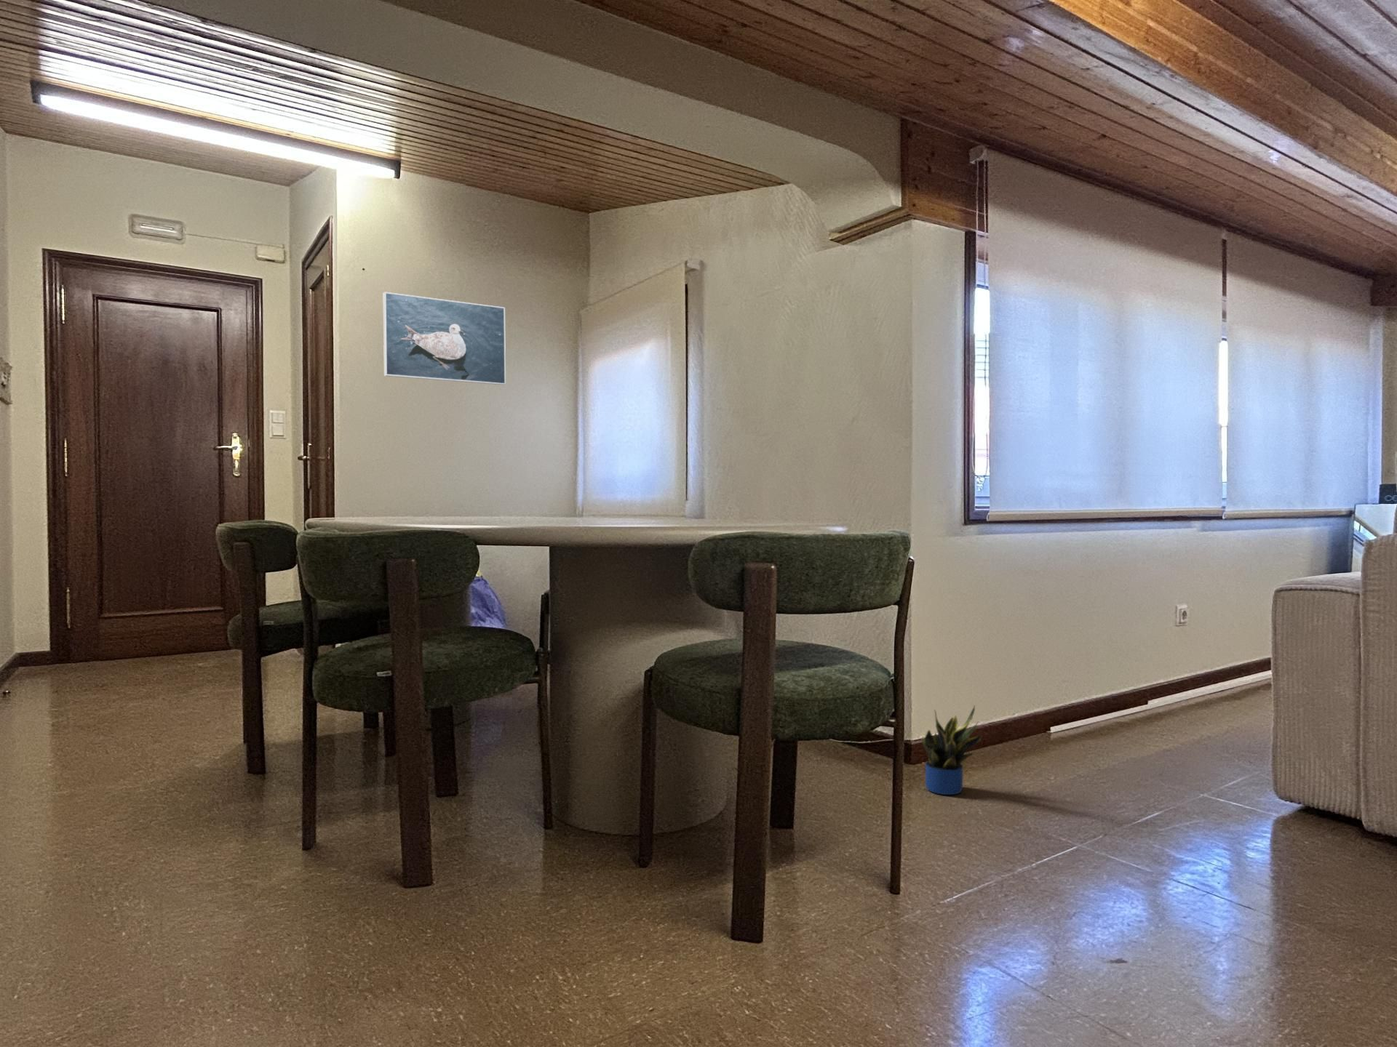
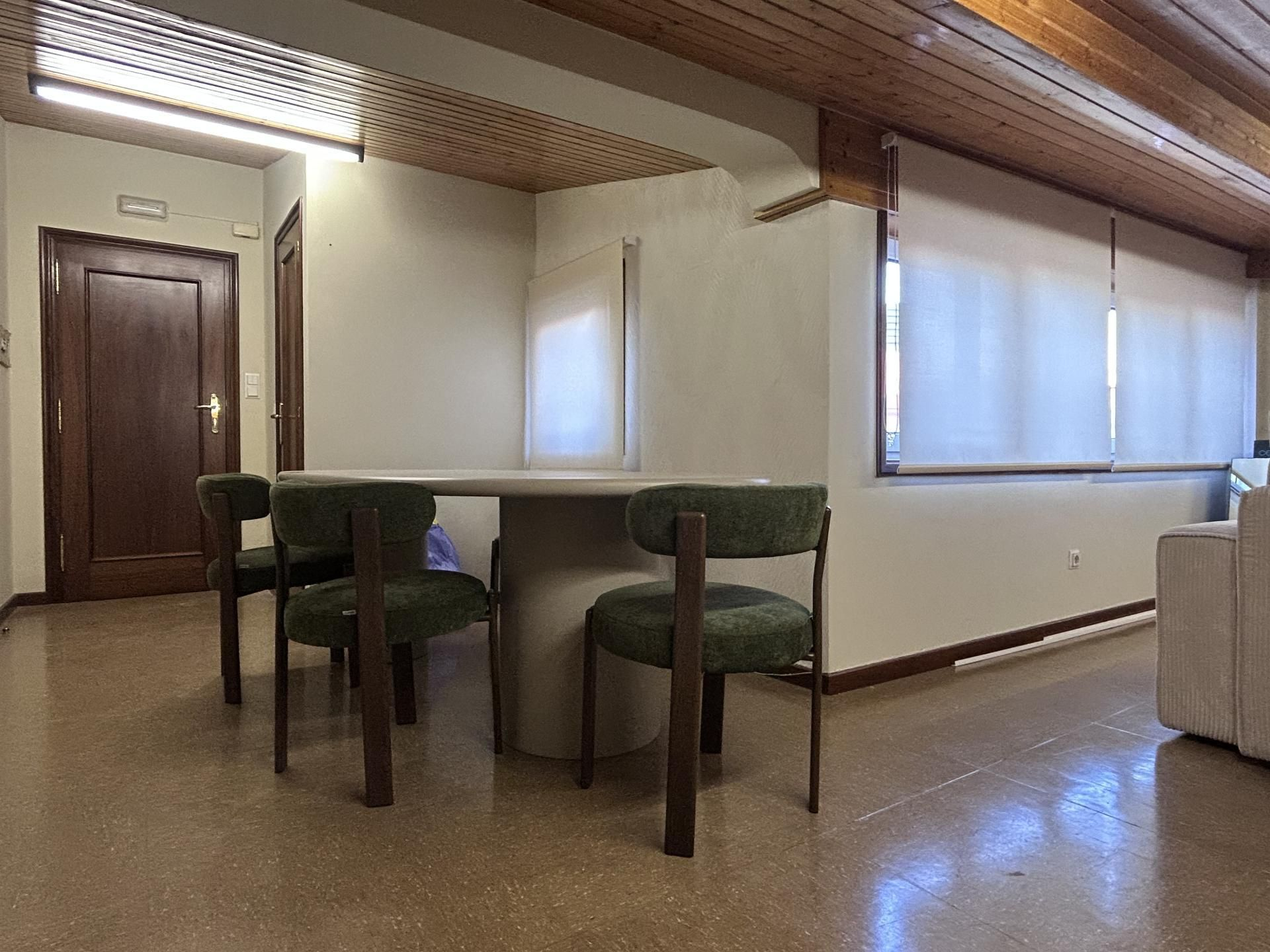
- potted plant [921,705,983,795]
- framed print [383,291,506,385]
